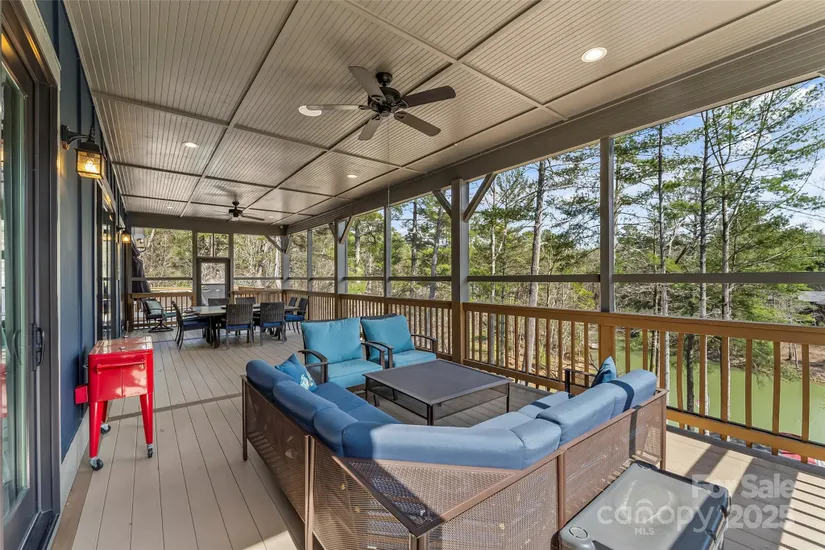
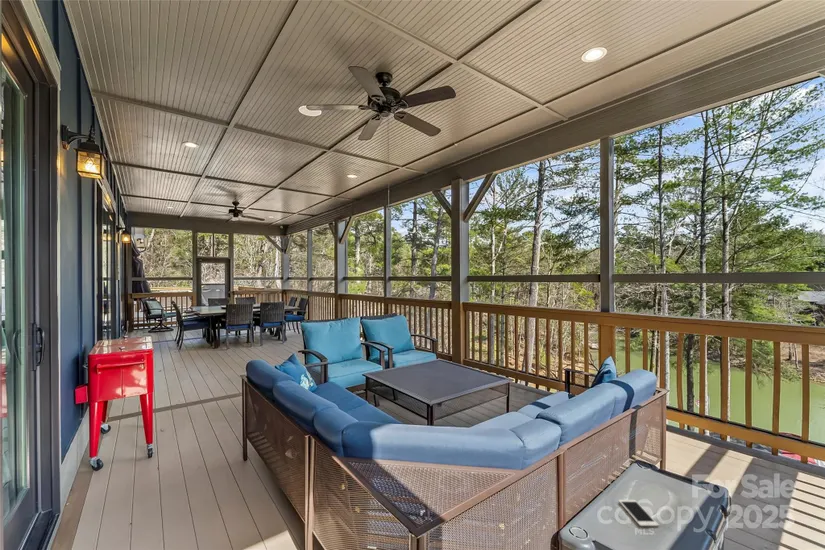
+ cell phone [618,499,660,527]
